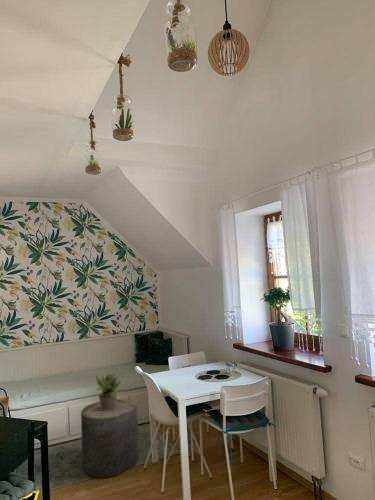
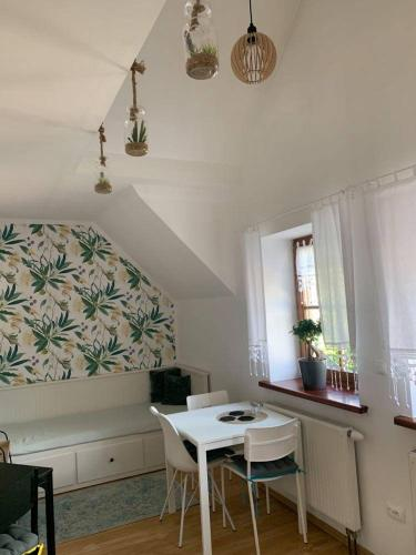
- potted plant [95,371,124,410]
- stool [80,399,140,478]
